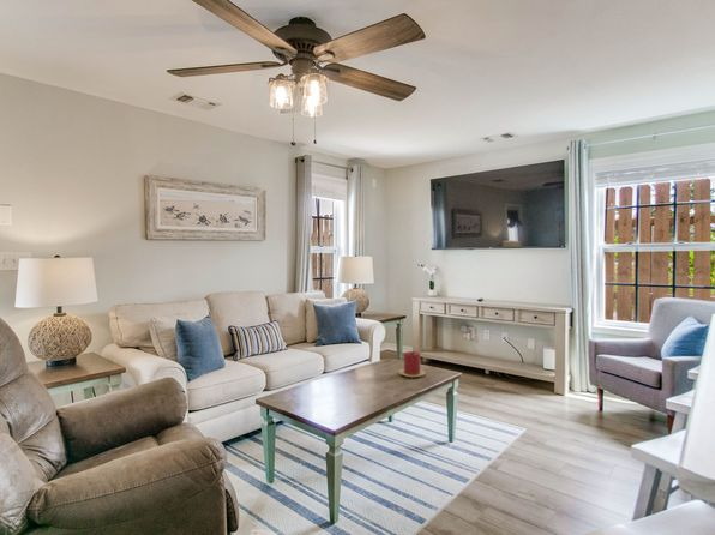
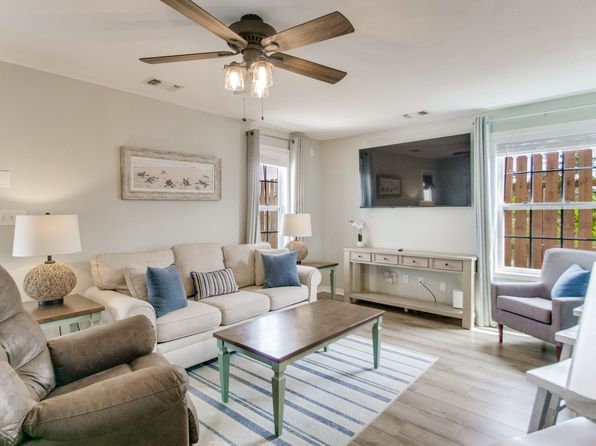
- candle [398,350,426,378]
